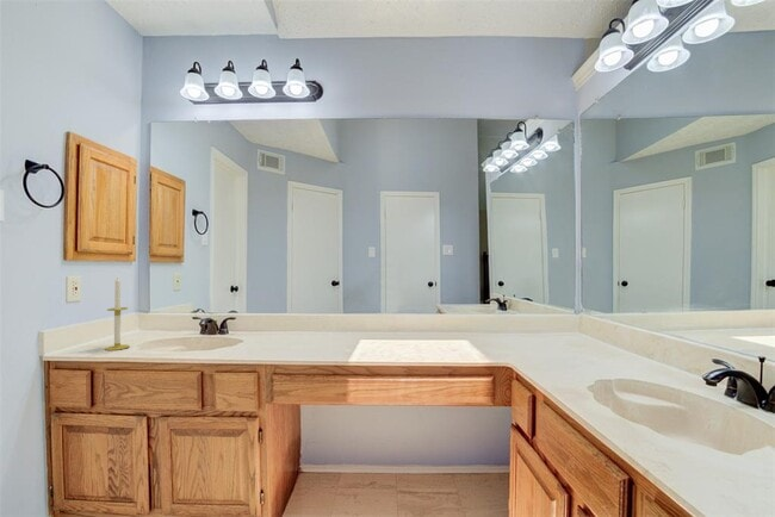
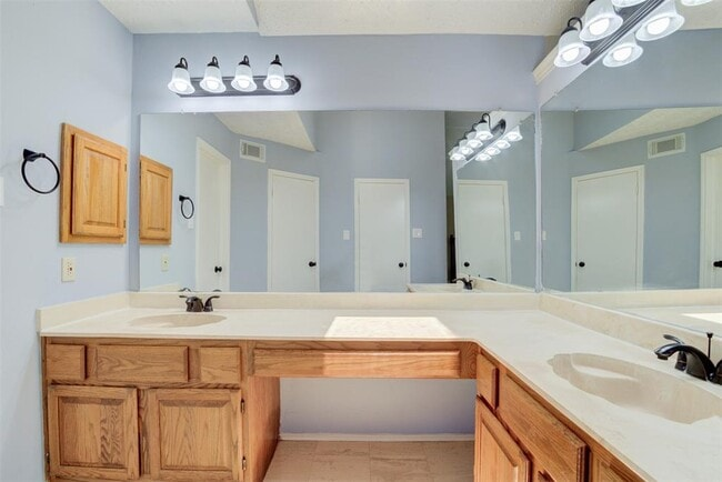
- candle [104,276,131,351]
